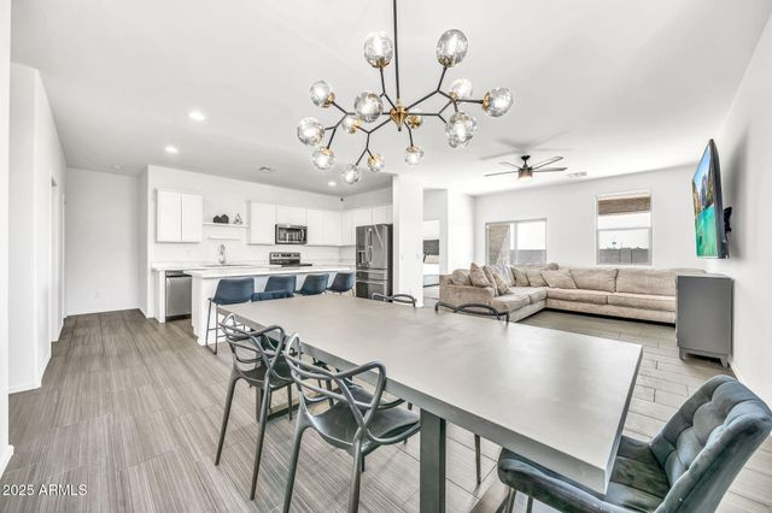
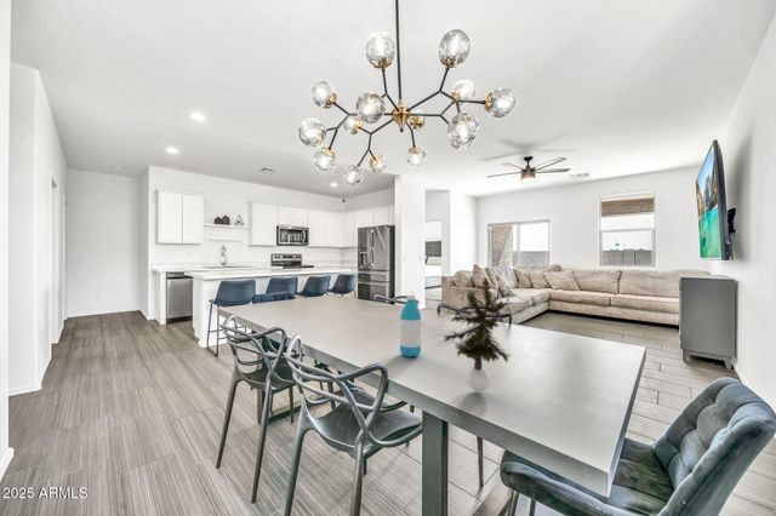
+ water bottle [399,293,422,357]
+ potted plant [440,276,514,392]
